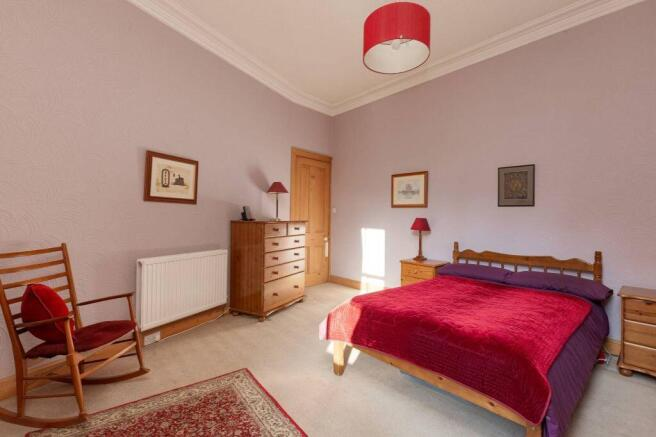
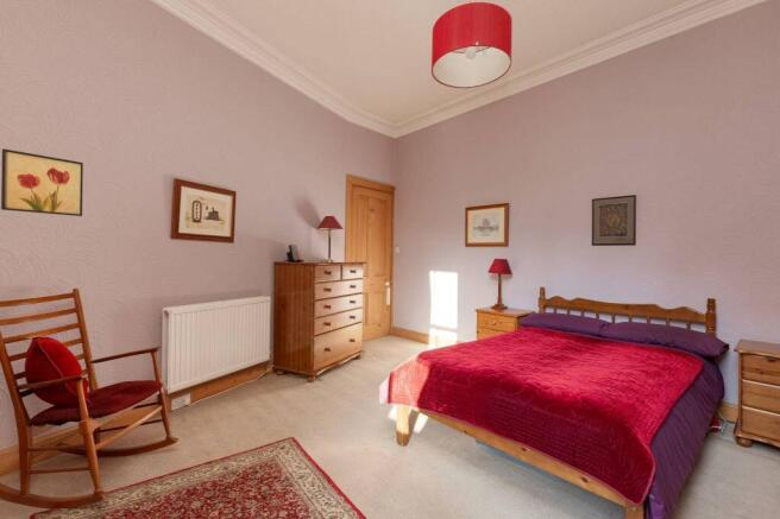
+ wall art [0,147,84,217]
